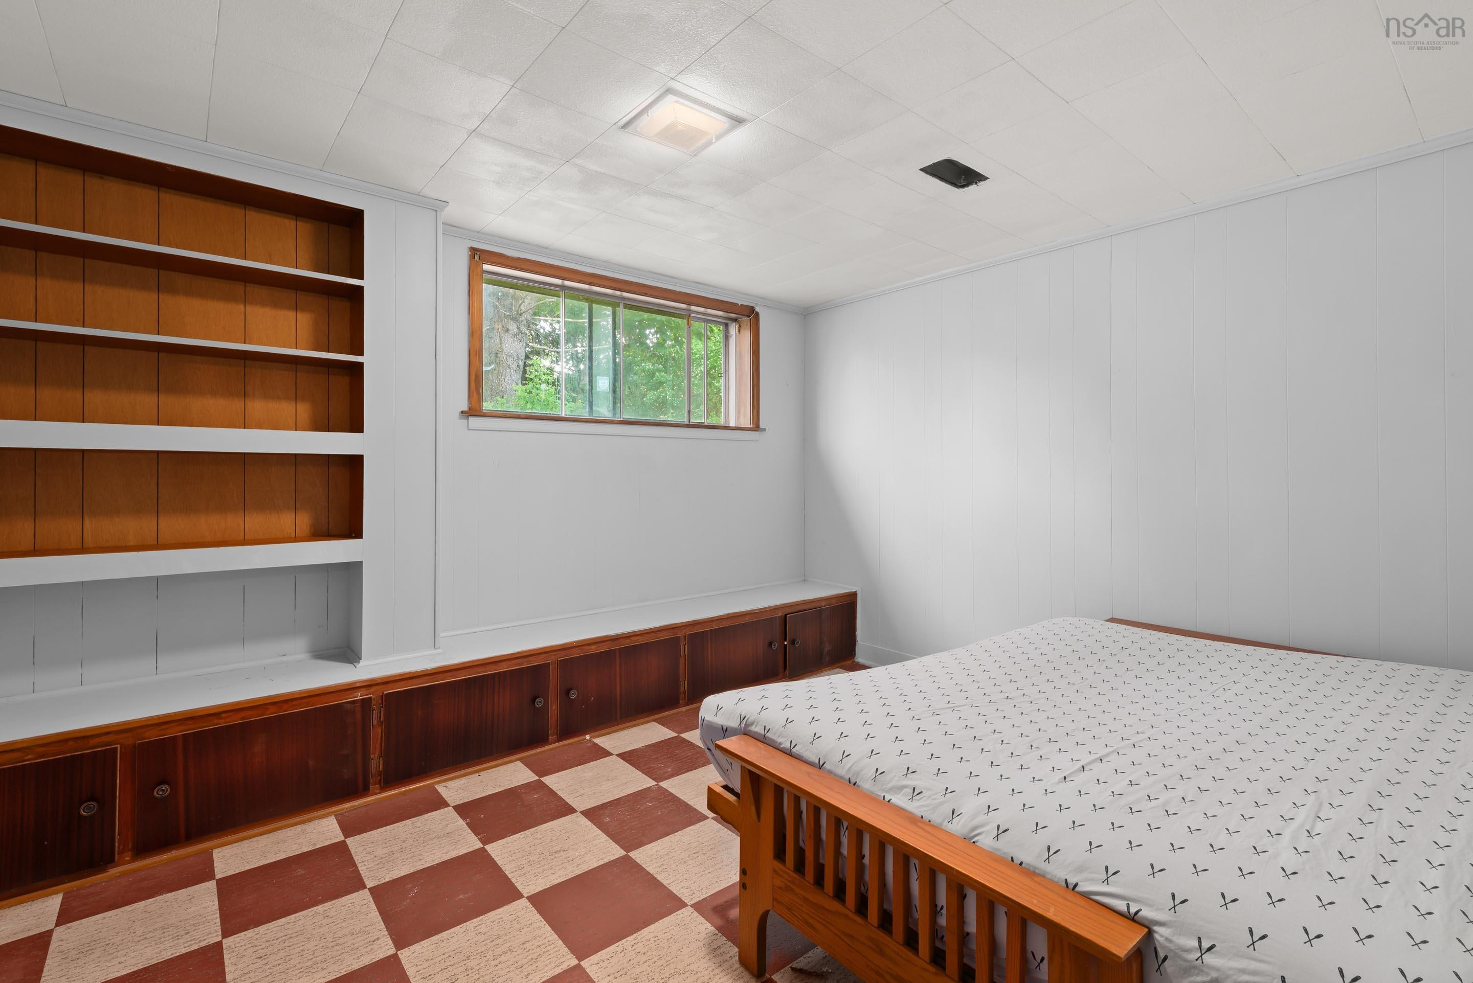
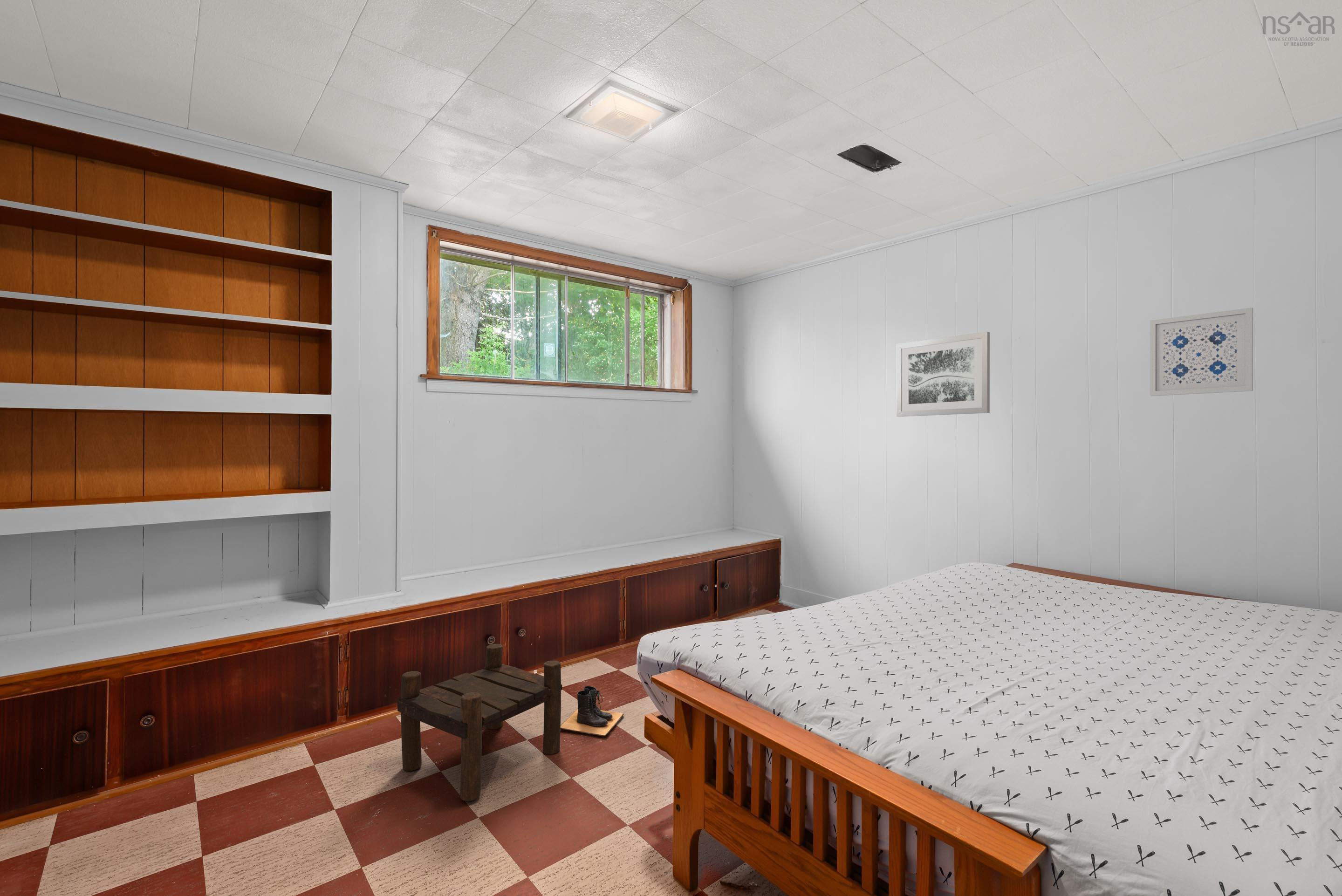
+ wall art [896,331,990,417]
+ boots [561,685,624,737]
+ wall art [1150,307,1253,397]
+ stool [397,643,563,801]
